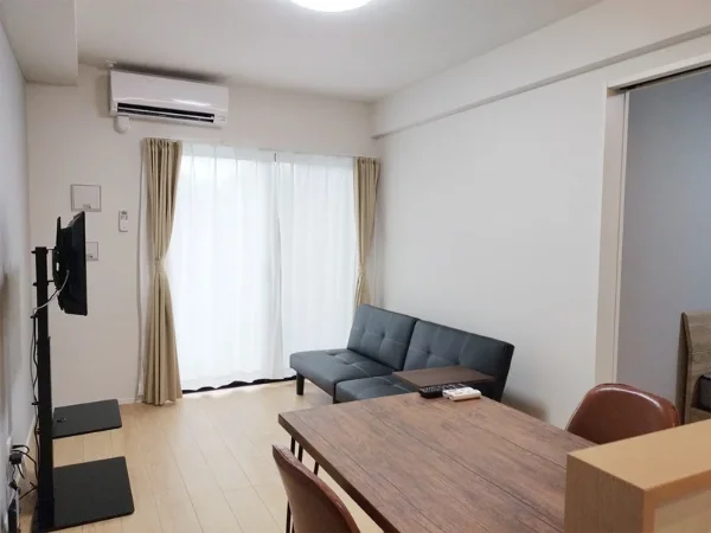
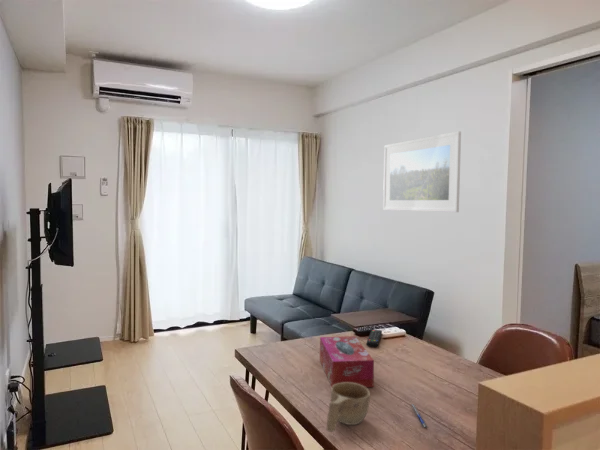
+ remote control [365,329,383,348]
+ pen [409,403,429,428]
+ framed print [382,130,462,213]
+ tissue box [319,335,375,388]
+ cup [325,382,371,433]
